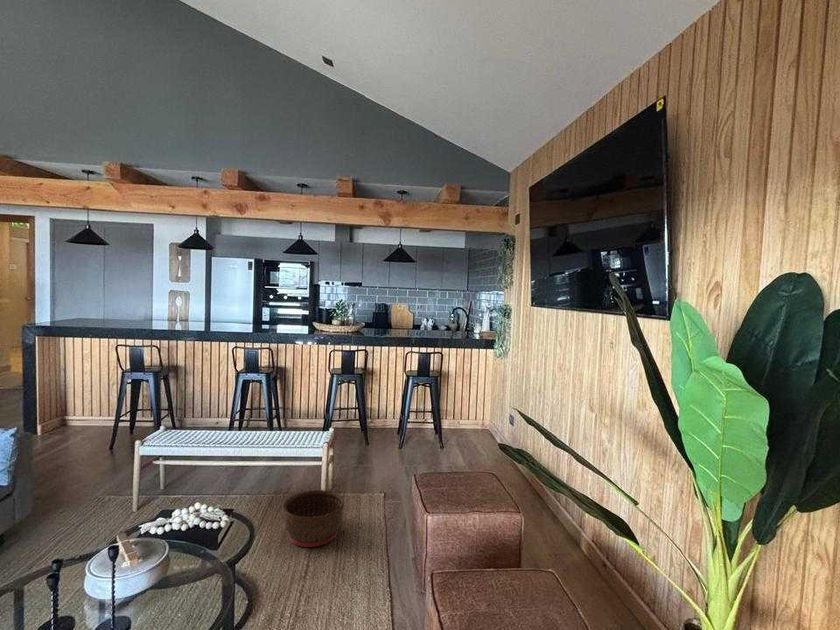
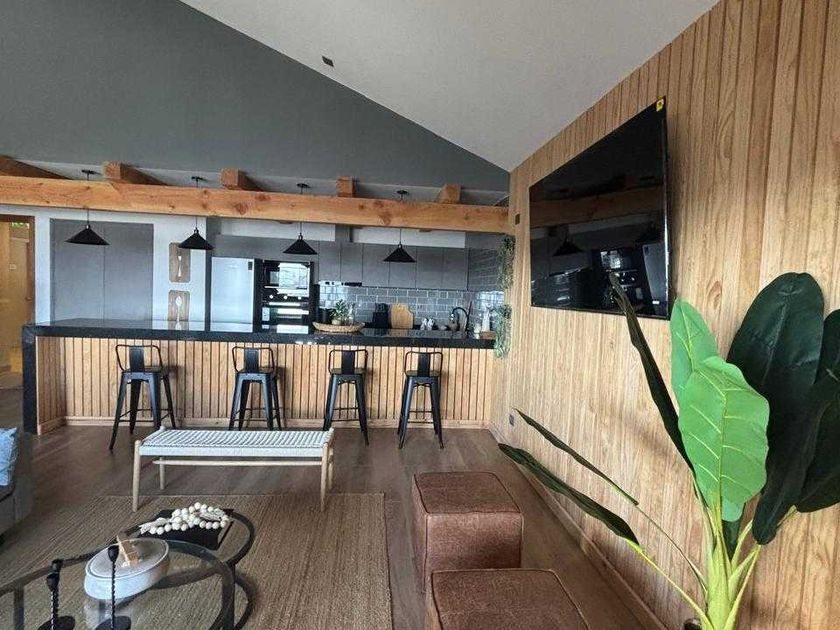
- basket [282,489,345,548]
